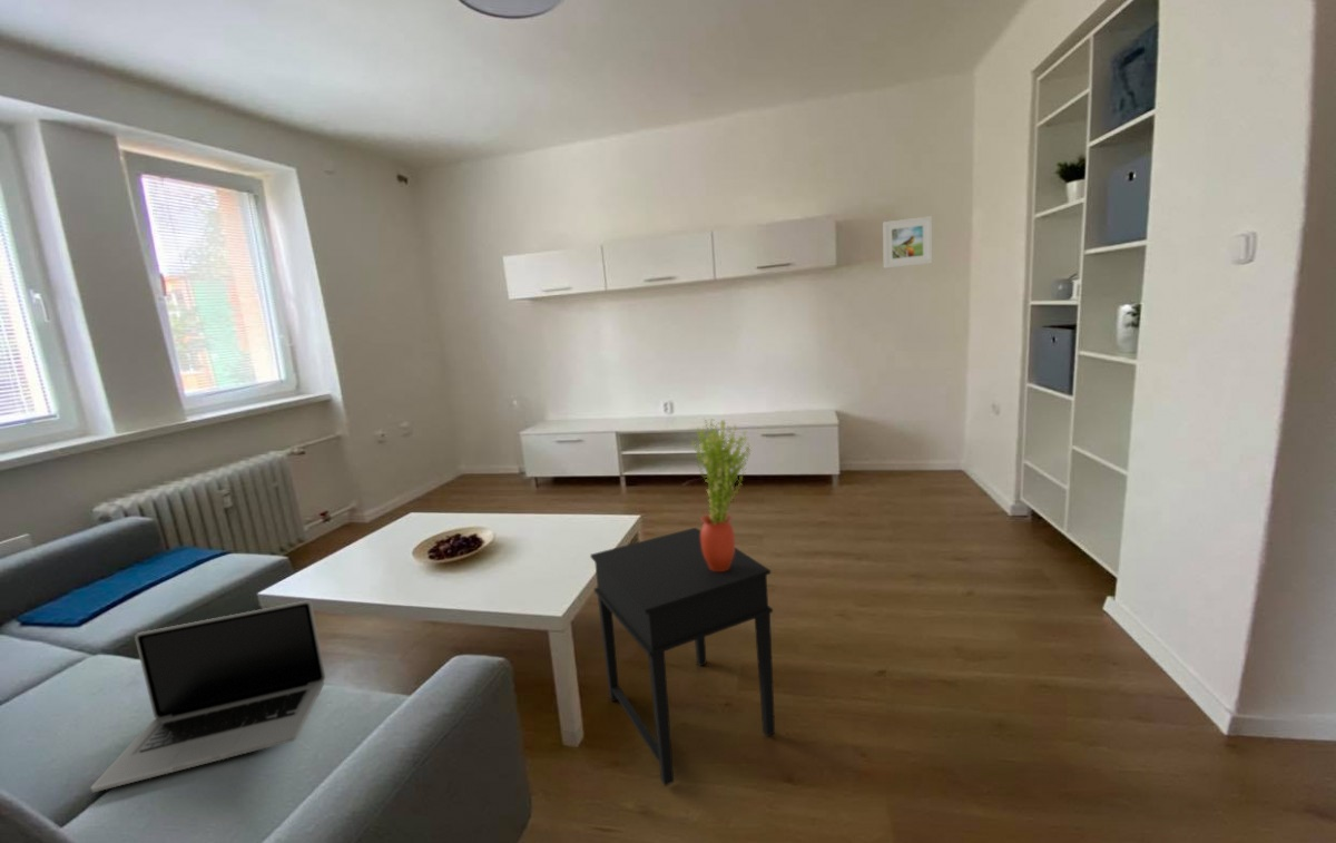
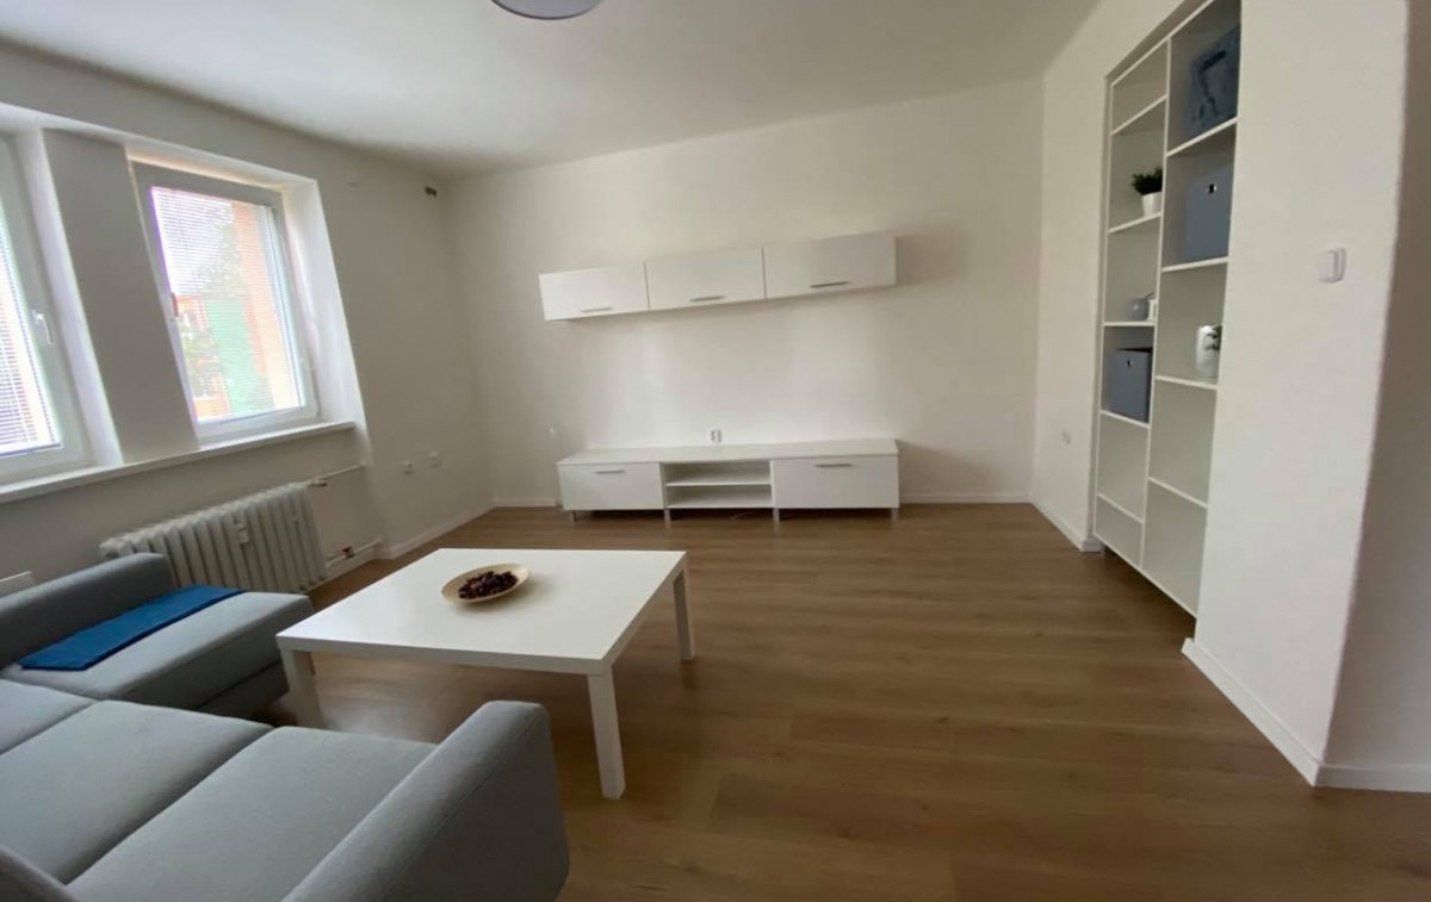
- potted plant [690,418,752,571]
- side table [589,527,776,787]
- laptop [90,599,326,793]
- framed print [882,215,933,269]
